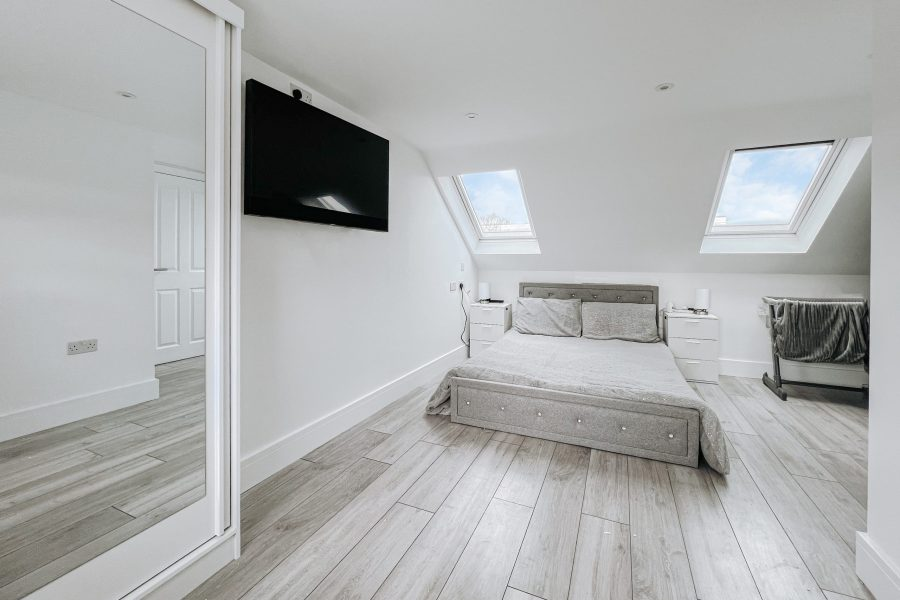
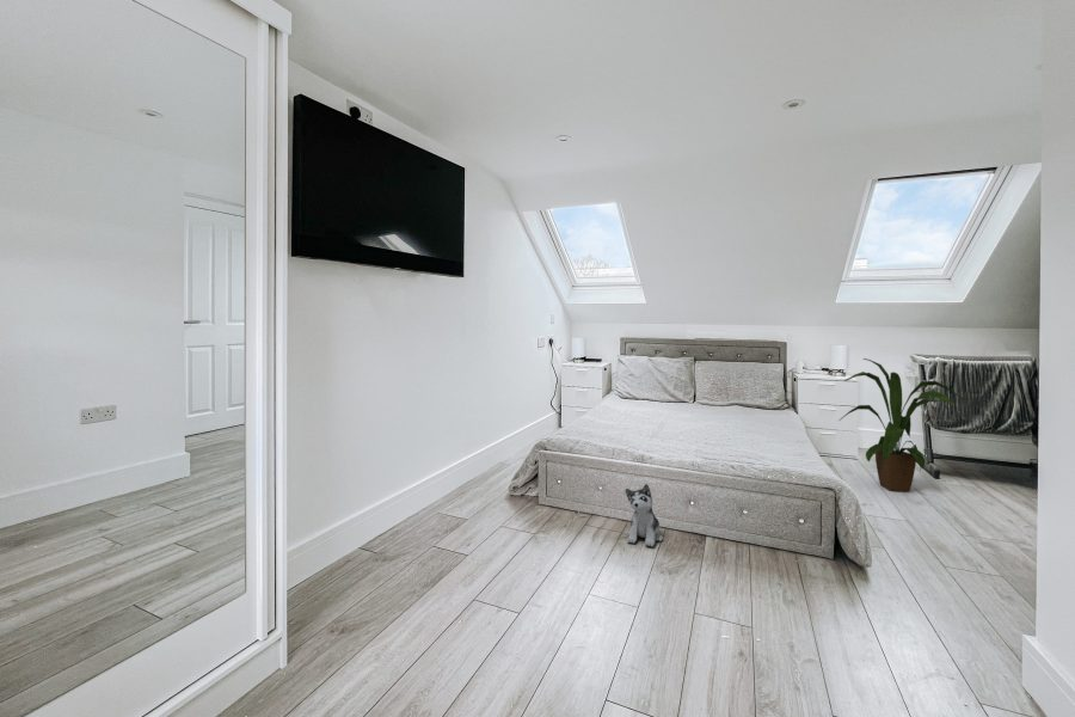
+ house plant [840,357,965,494]
+ plush toy [625,483,664,547]
